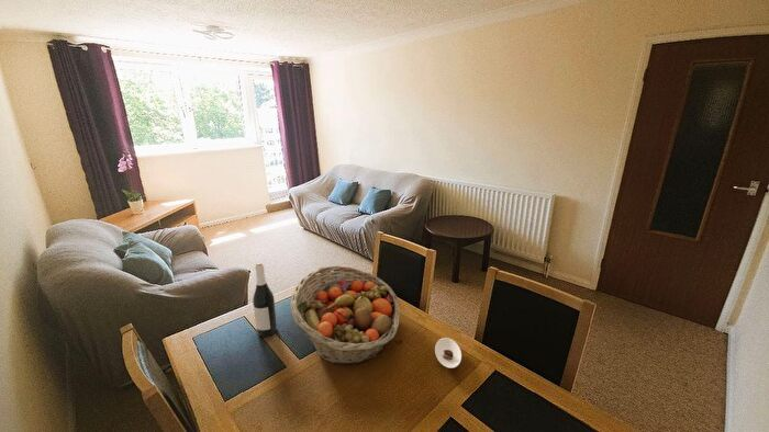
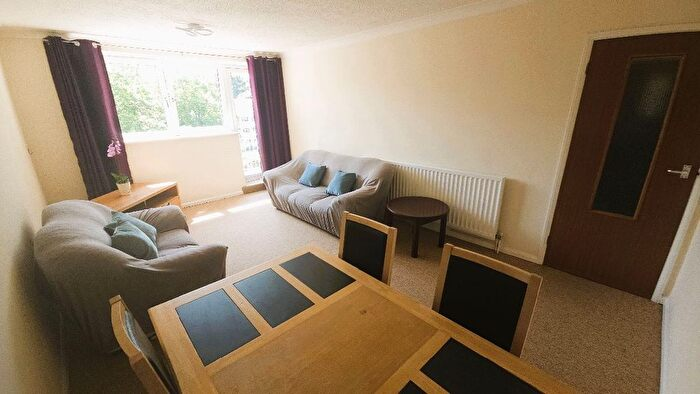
- fruit basket [290,265,401,365]
- saucer [434,337,462,370]
- wine bottle [252,261,278,338]
